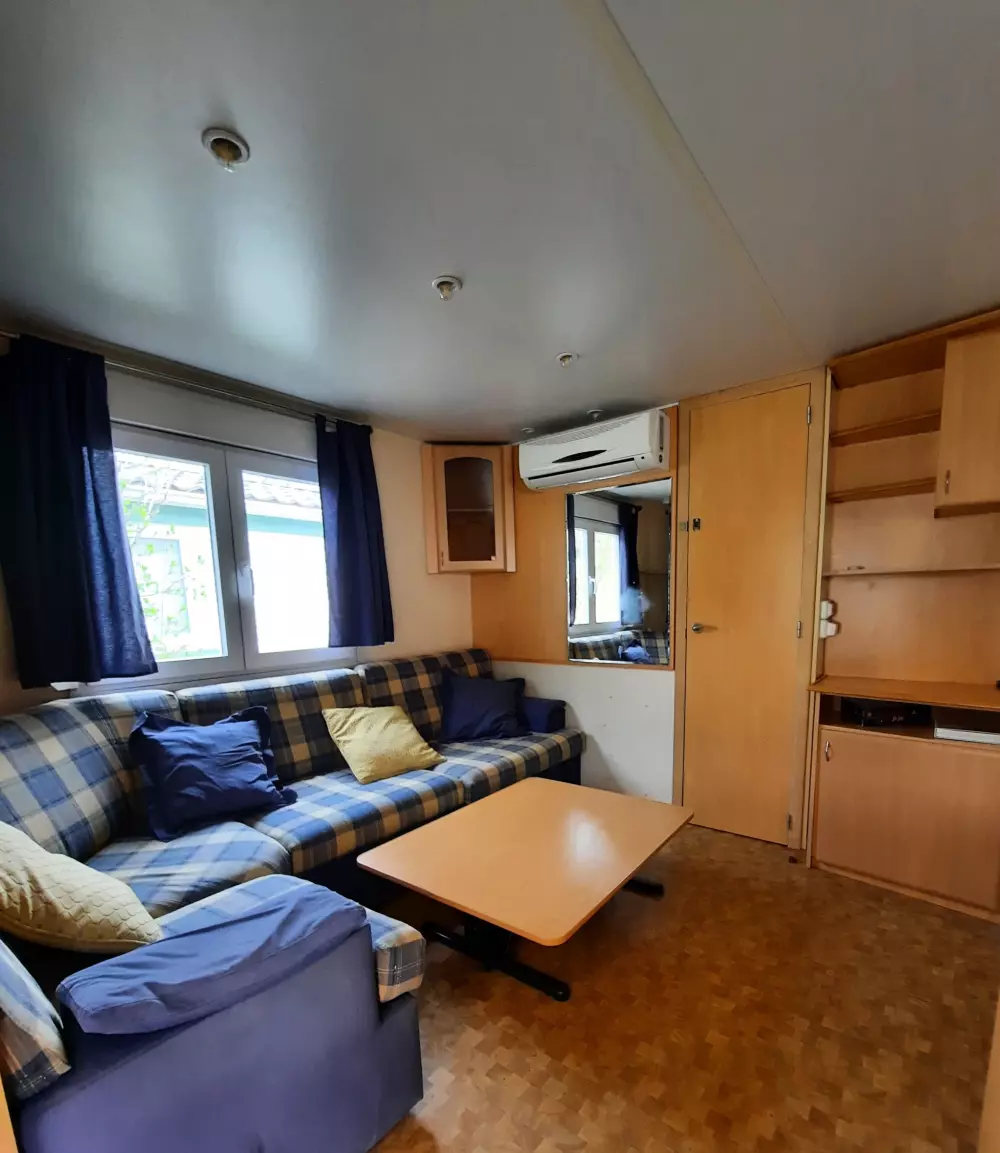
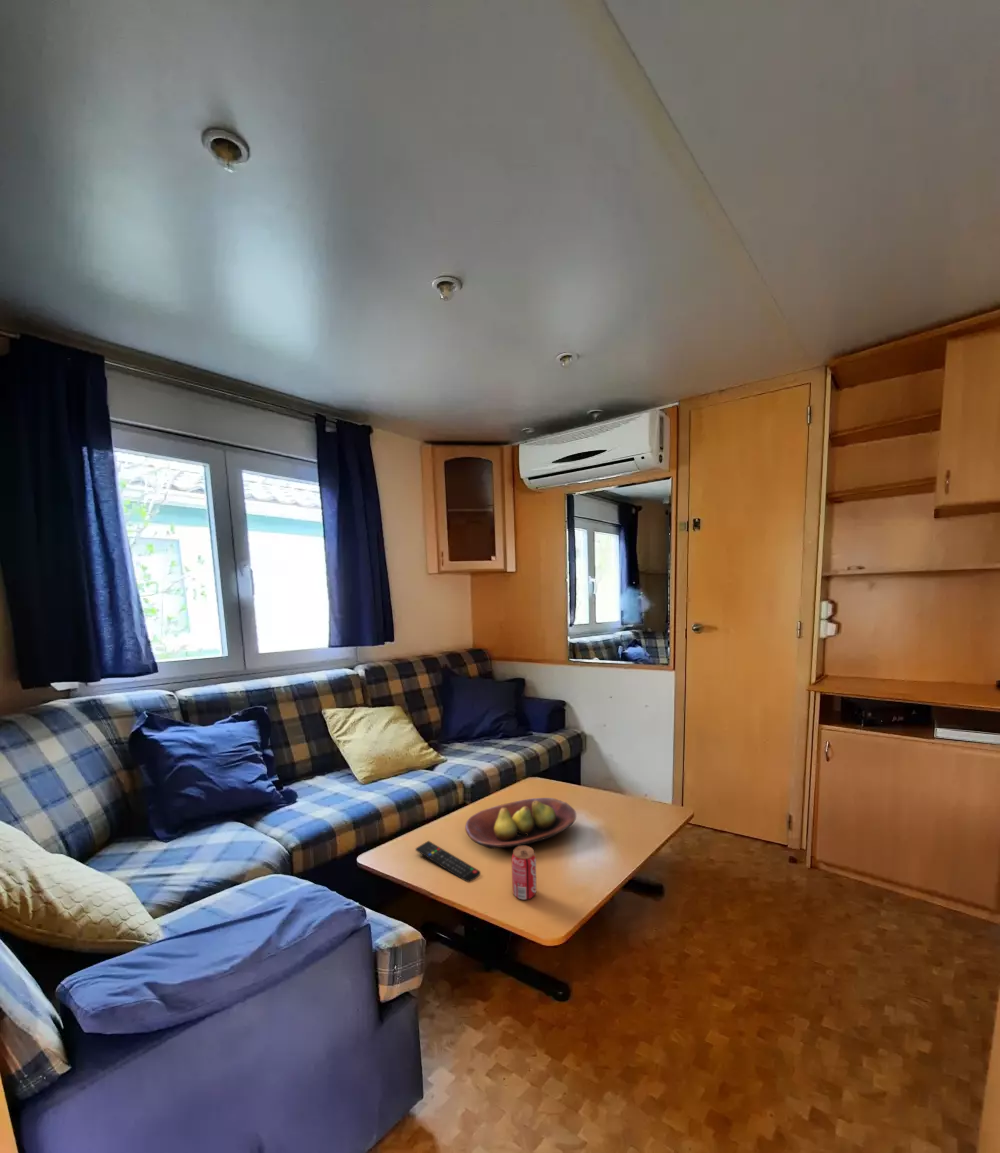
+ fruit bowl [464,797,577,850]
+ beverage can [511,845,537,901]
+ remote control [415,840,481,883]
